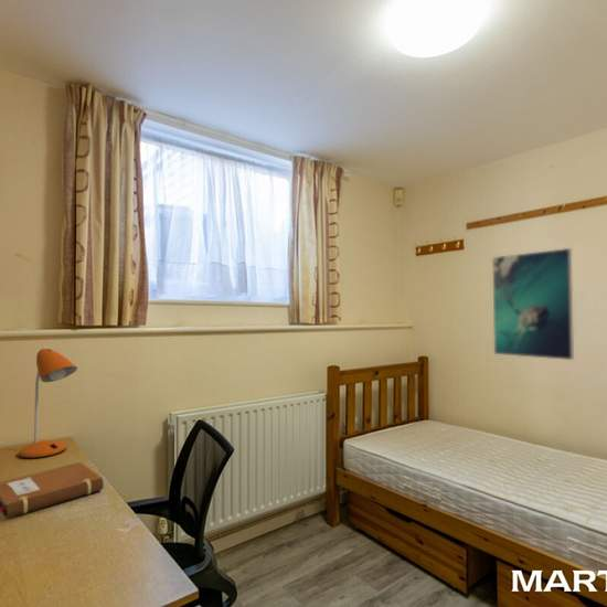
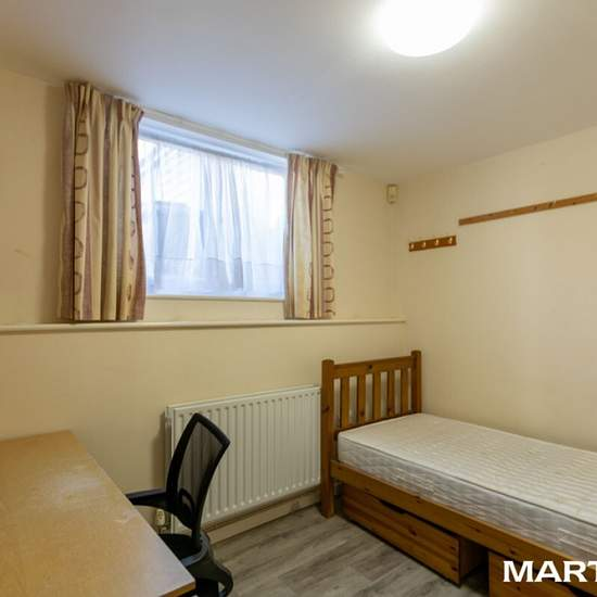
- desk lamp [18,348,78,460]
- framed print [491,247,575,361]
- notebook [0,461,105,520]
